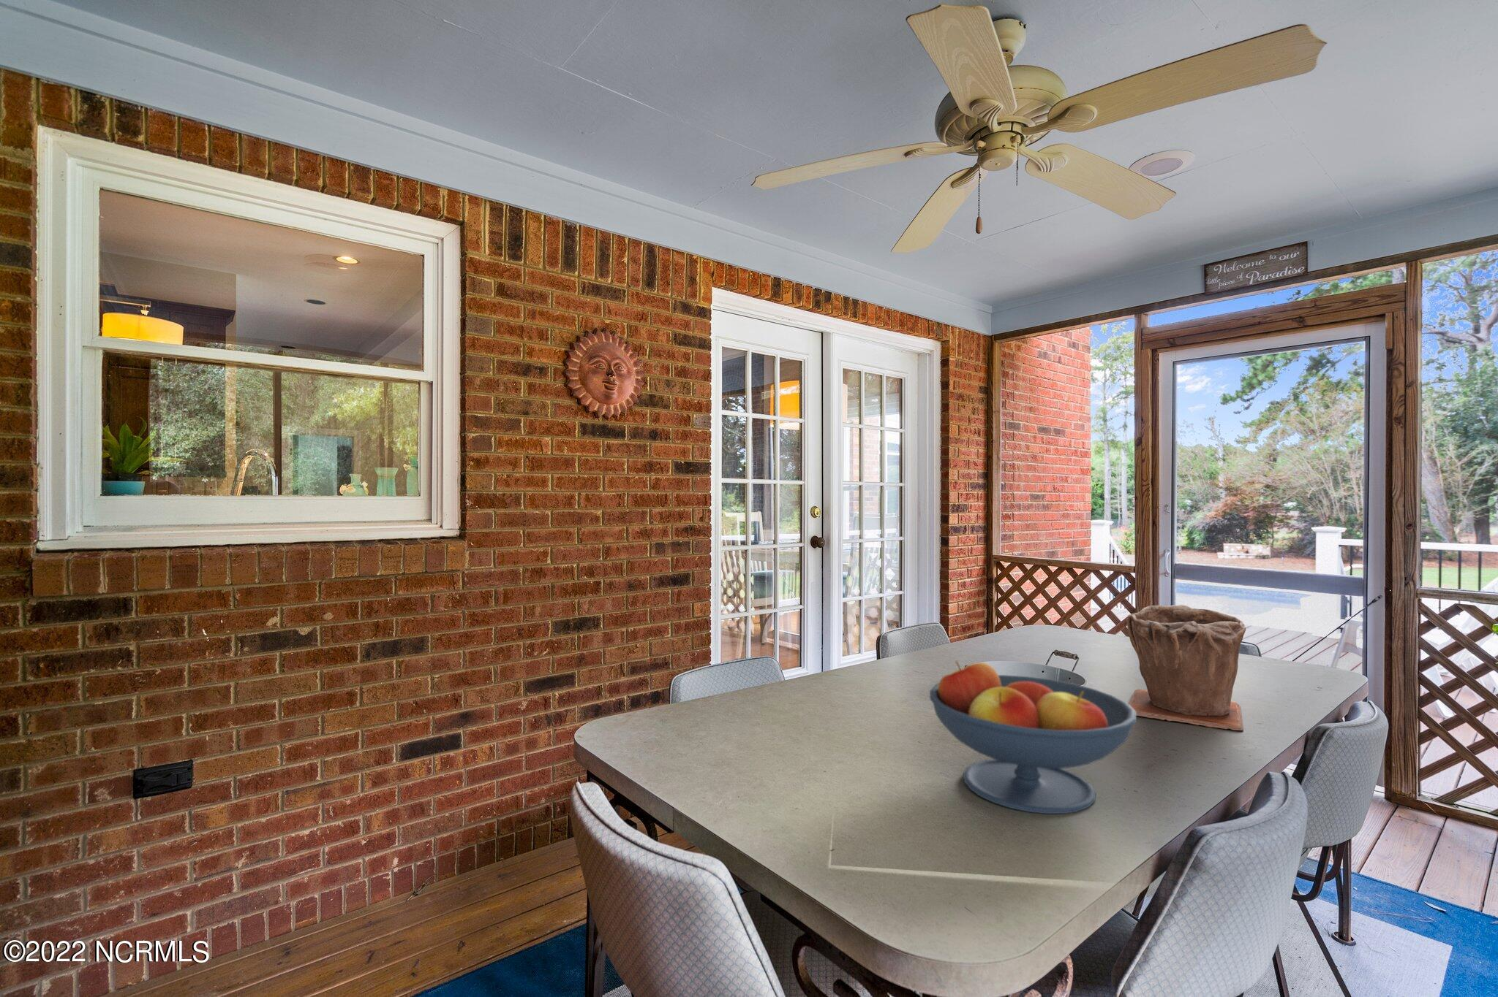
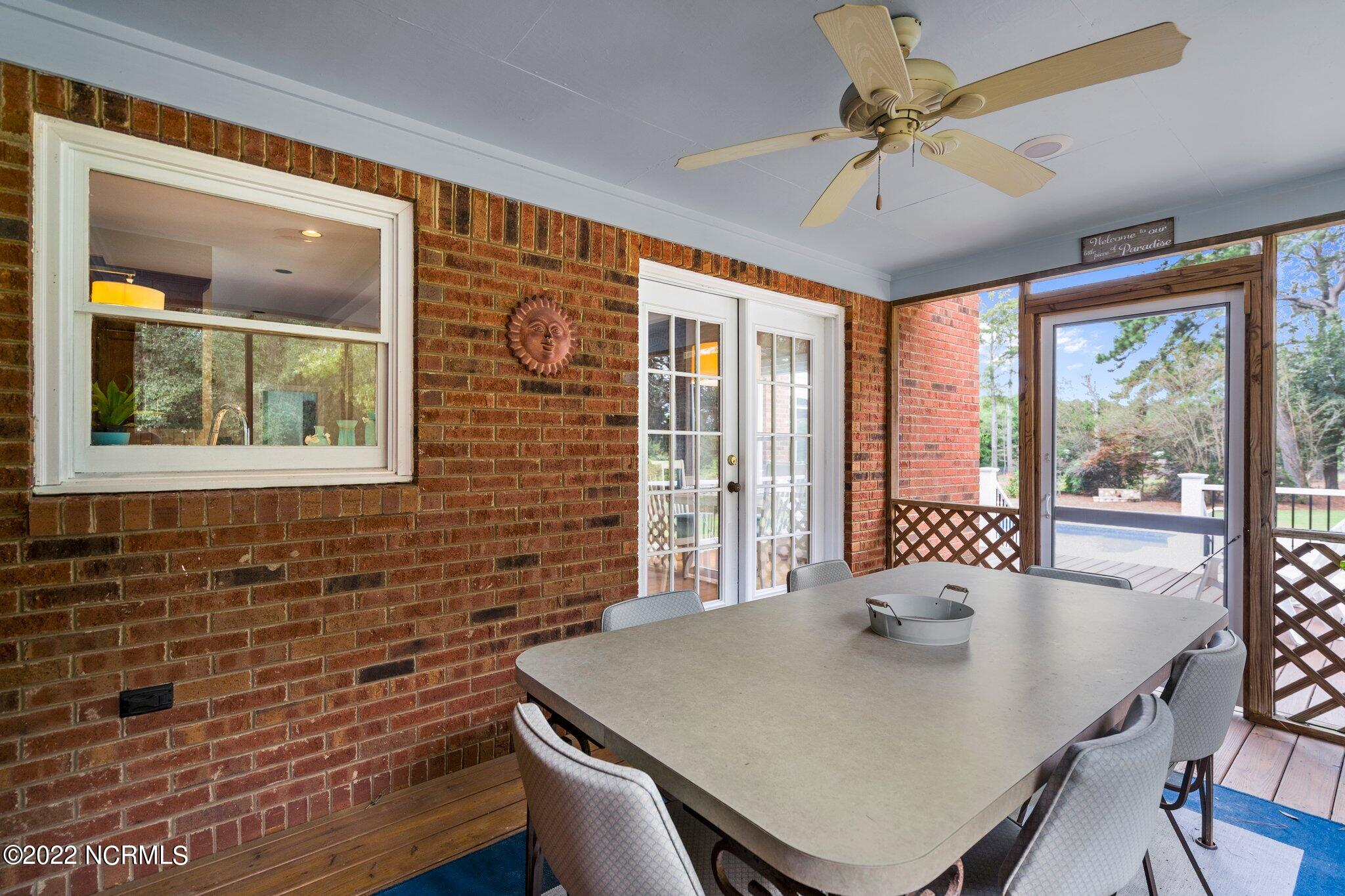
- plant pot [1125,604,1246,731]
- fruit bowl [929,660,1137,816]
